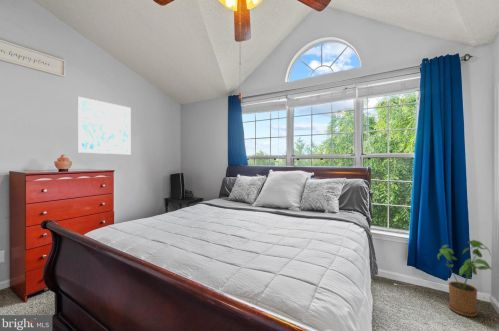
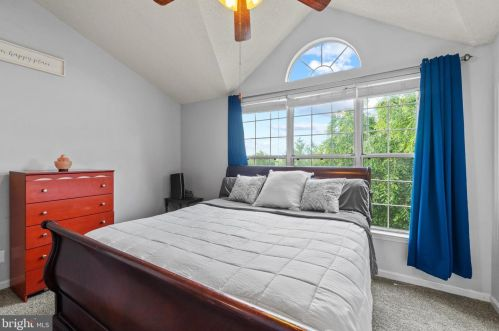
- house plant [436,239,492,318]
- wall art [77,96,132,155]
